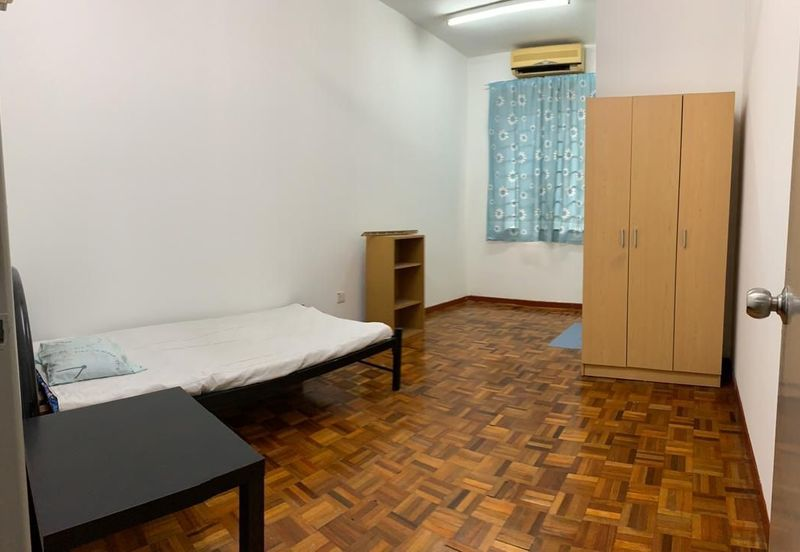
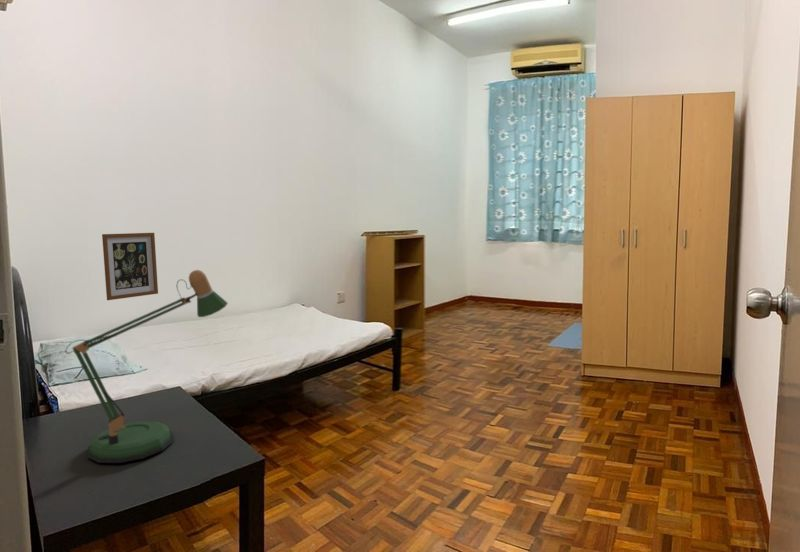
+ desk lamp [65,269,229,464]
+ wall art [101,232,159,301]
